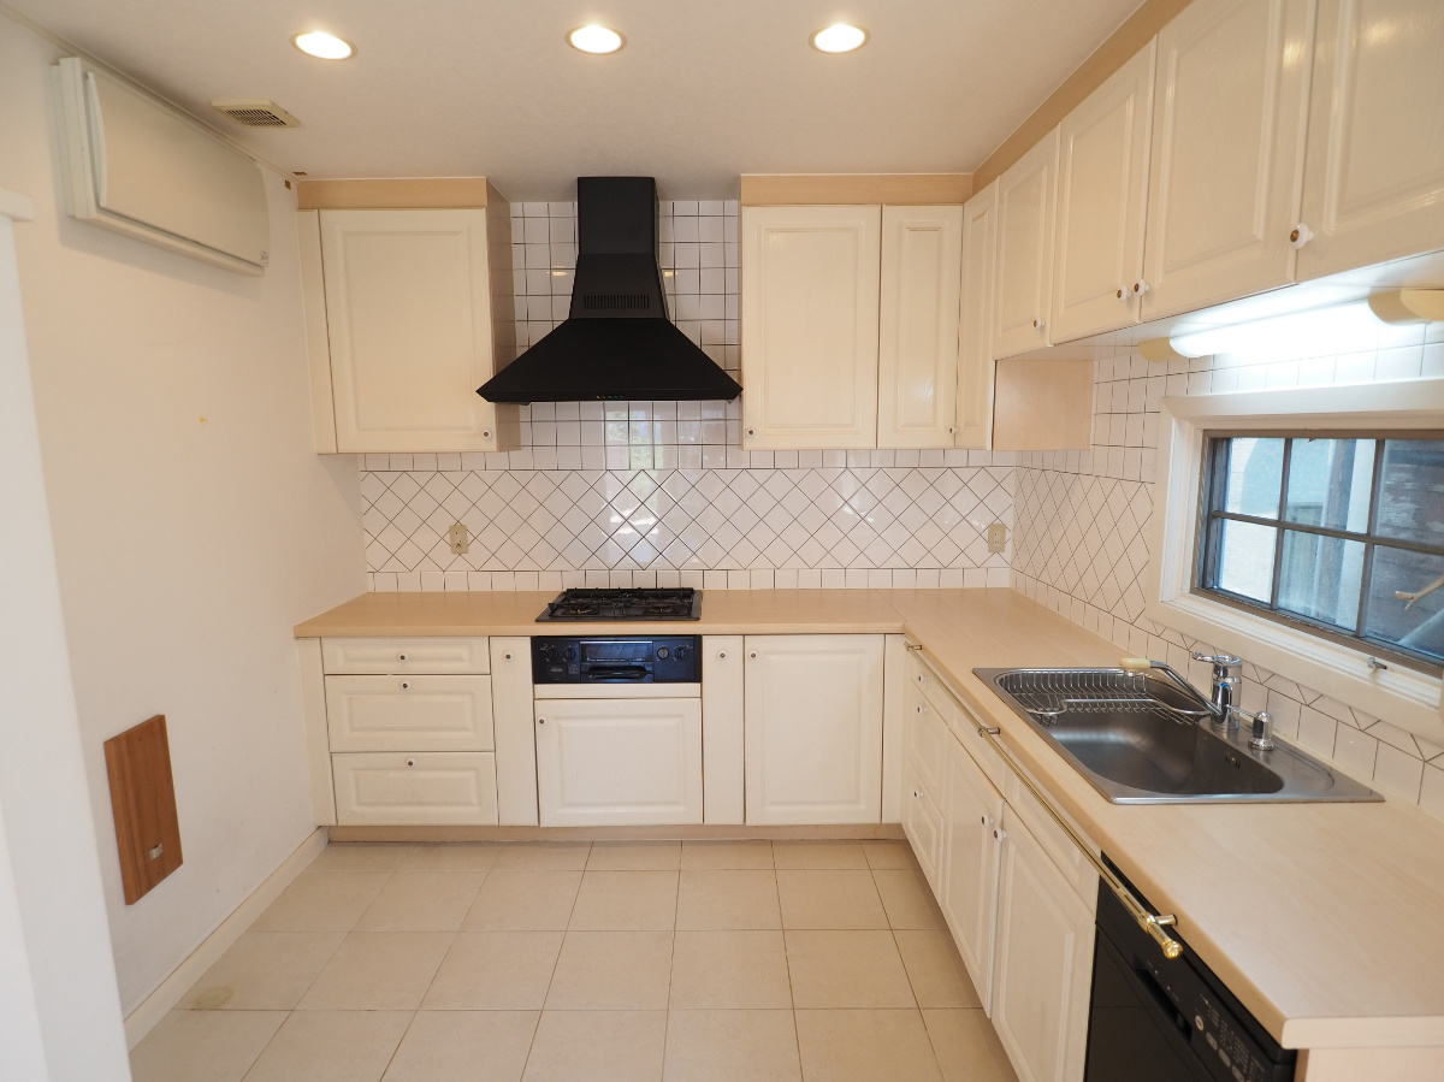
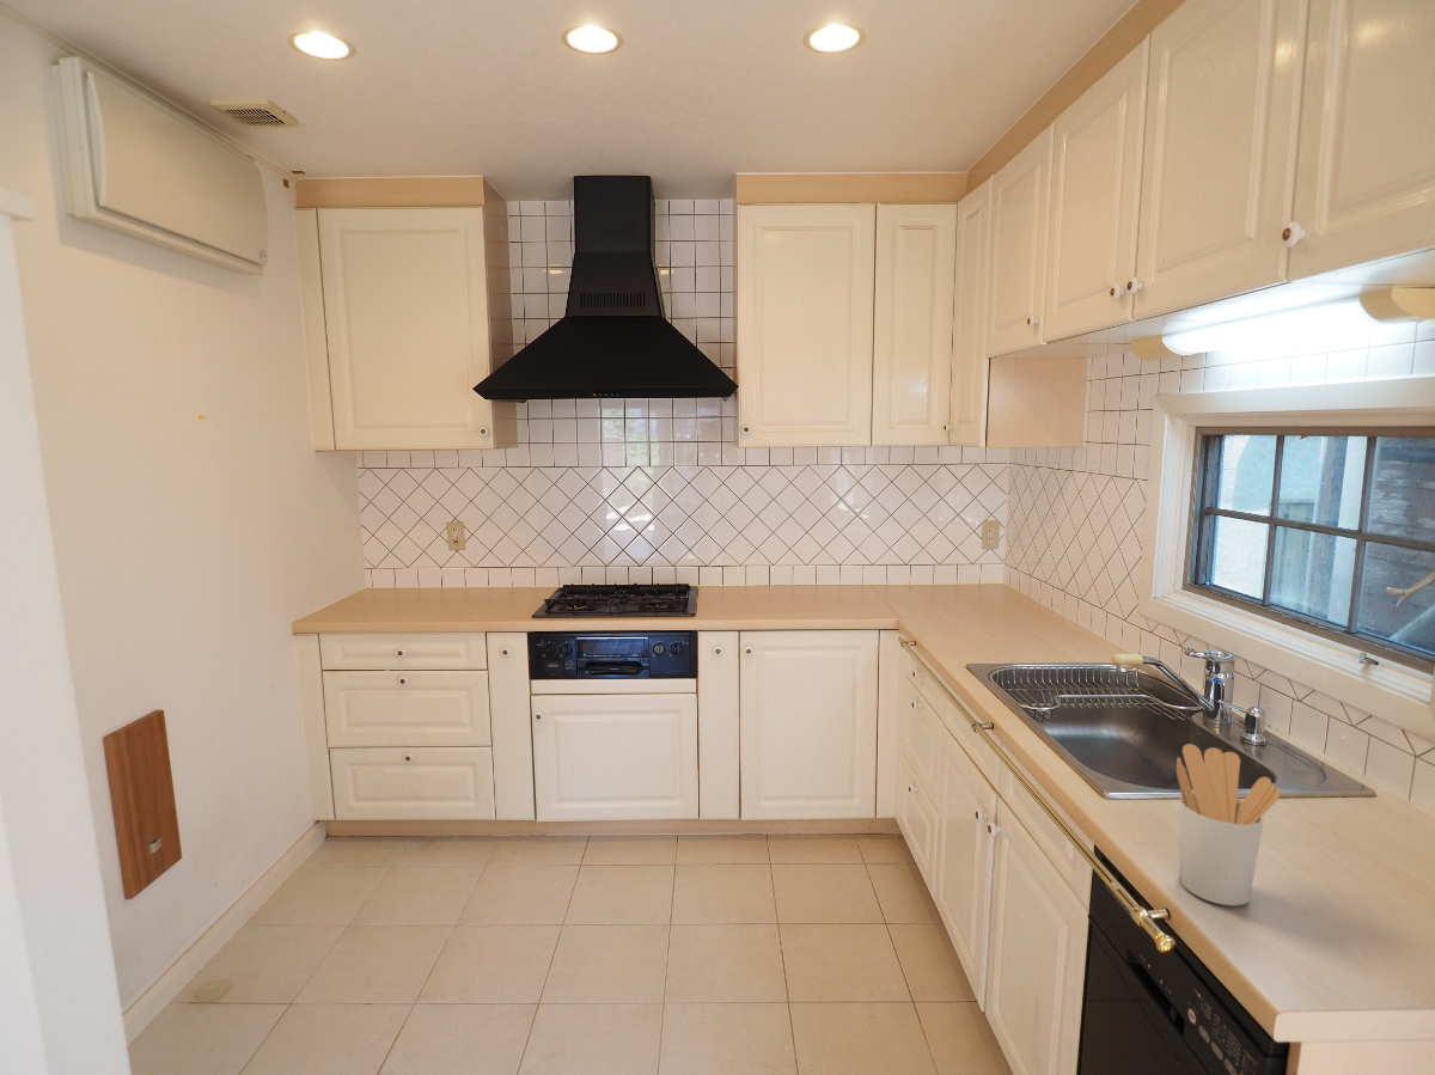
+ utensil holder [1176,743,1282,906]
